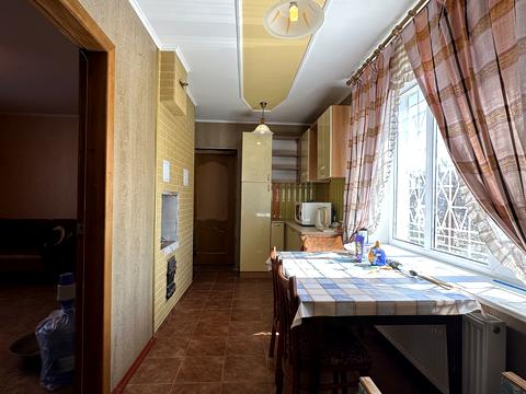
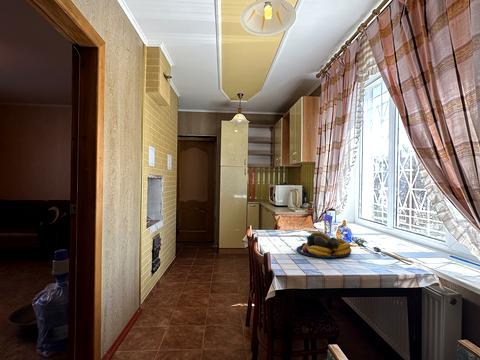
+ fruit bowl [296,231,352,259]
